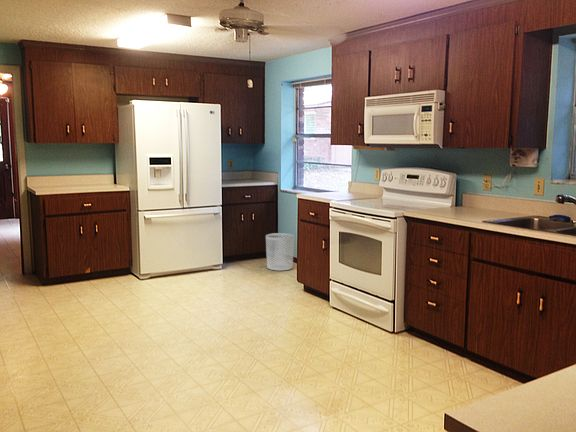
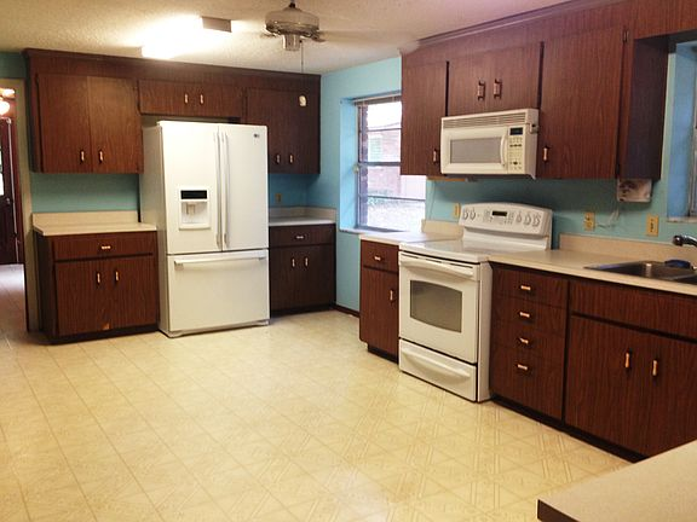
- waste bin [265,232,295,272]
